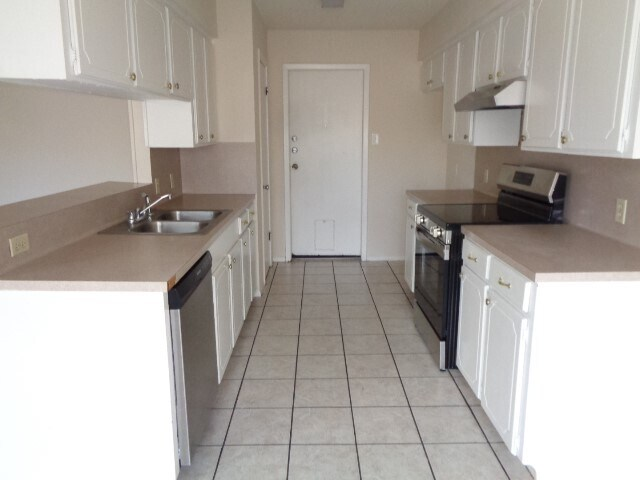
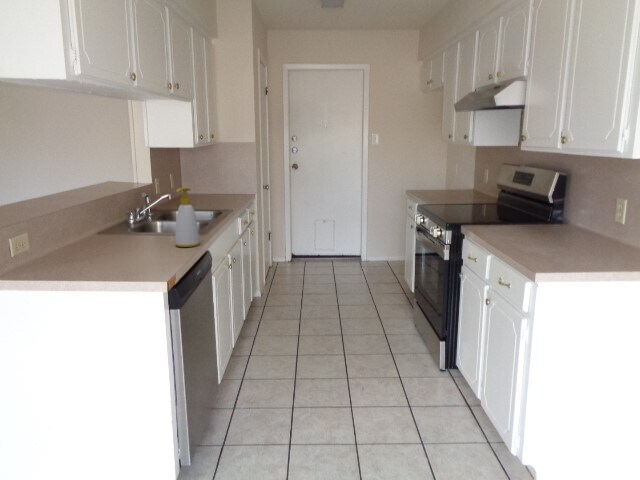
+ soap bottle [174,187,201,248]
